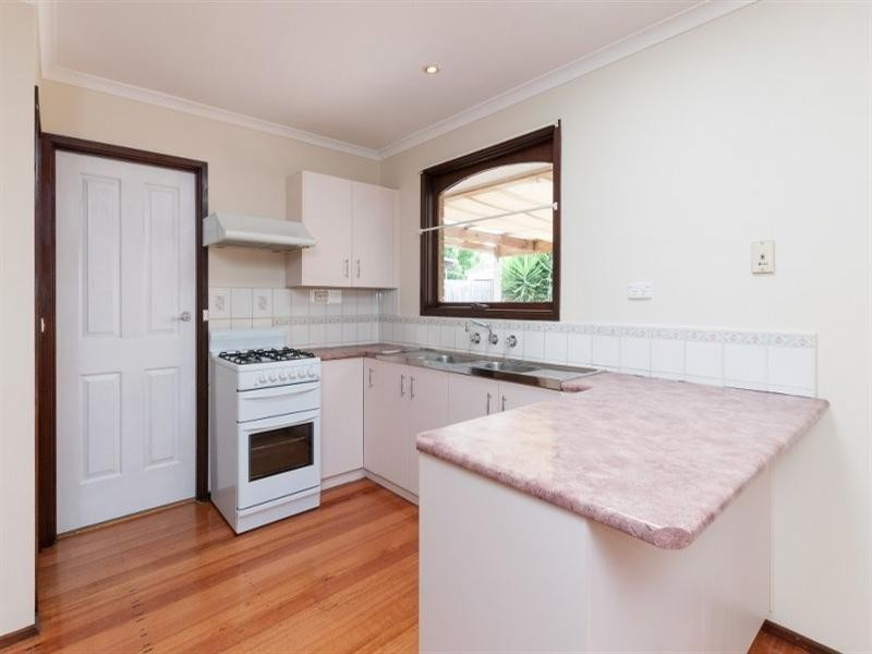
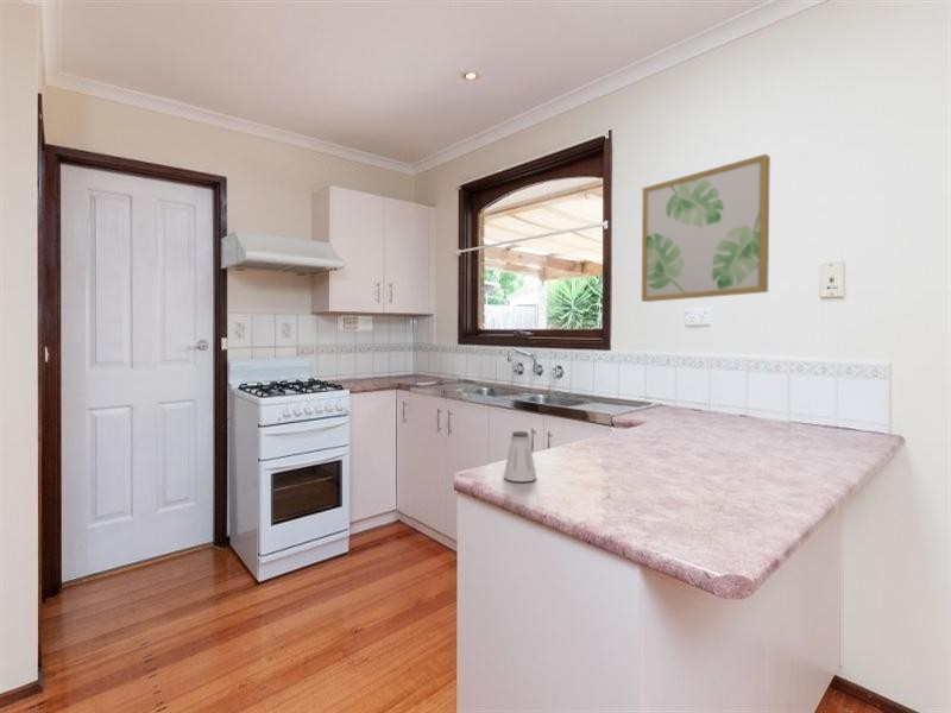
+ wall art [641,153,771,303]
+ saltshaker [503,430,537,482]
